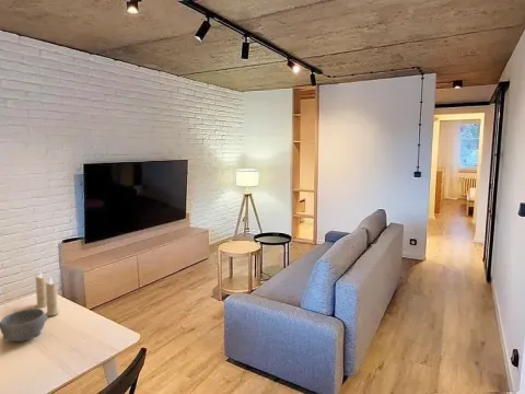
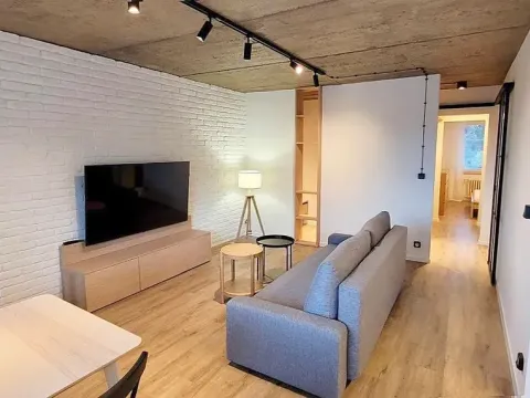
- candle [34,270,60,317]
- bowl [0,308,48,343]
